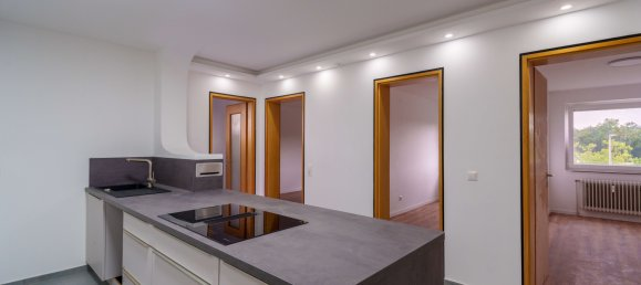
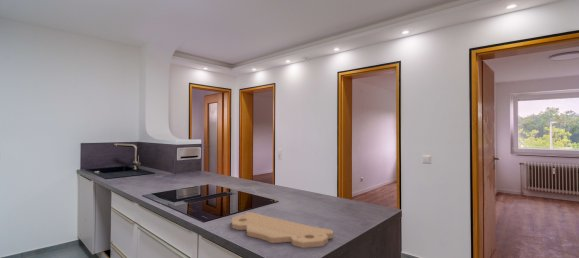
+ cutting board [231,211,334,249]
